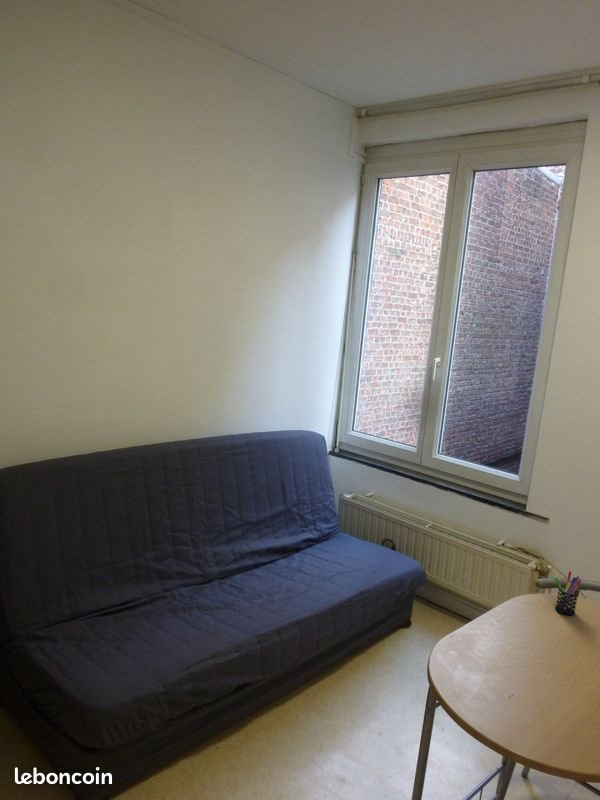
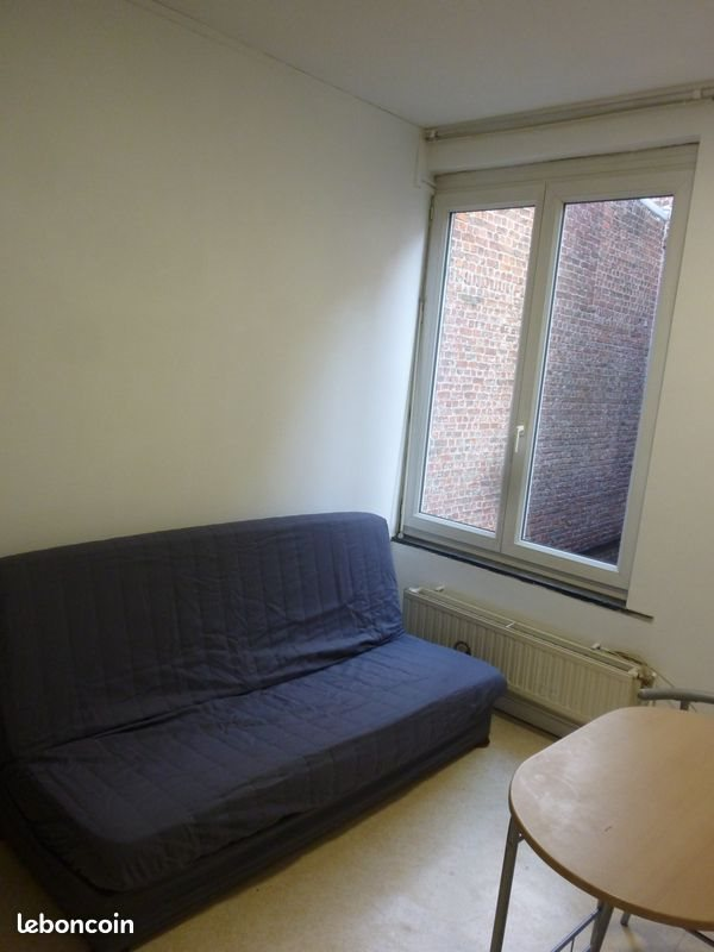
- pen holder [554,571,582,616]
